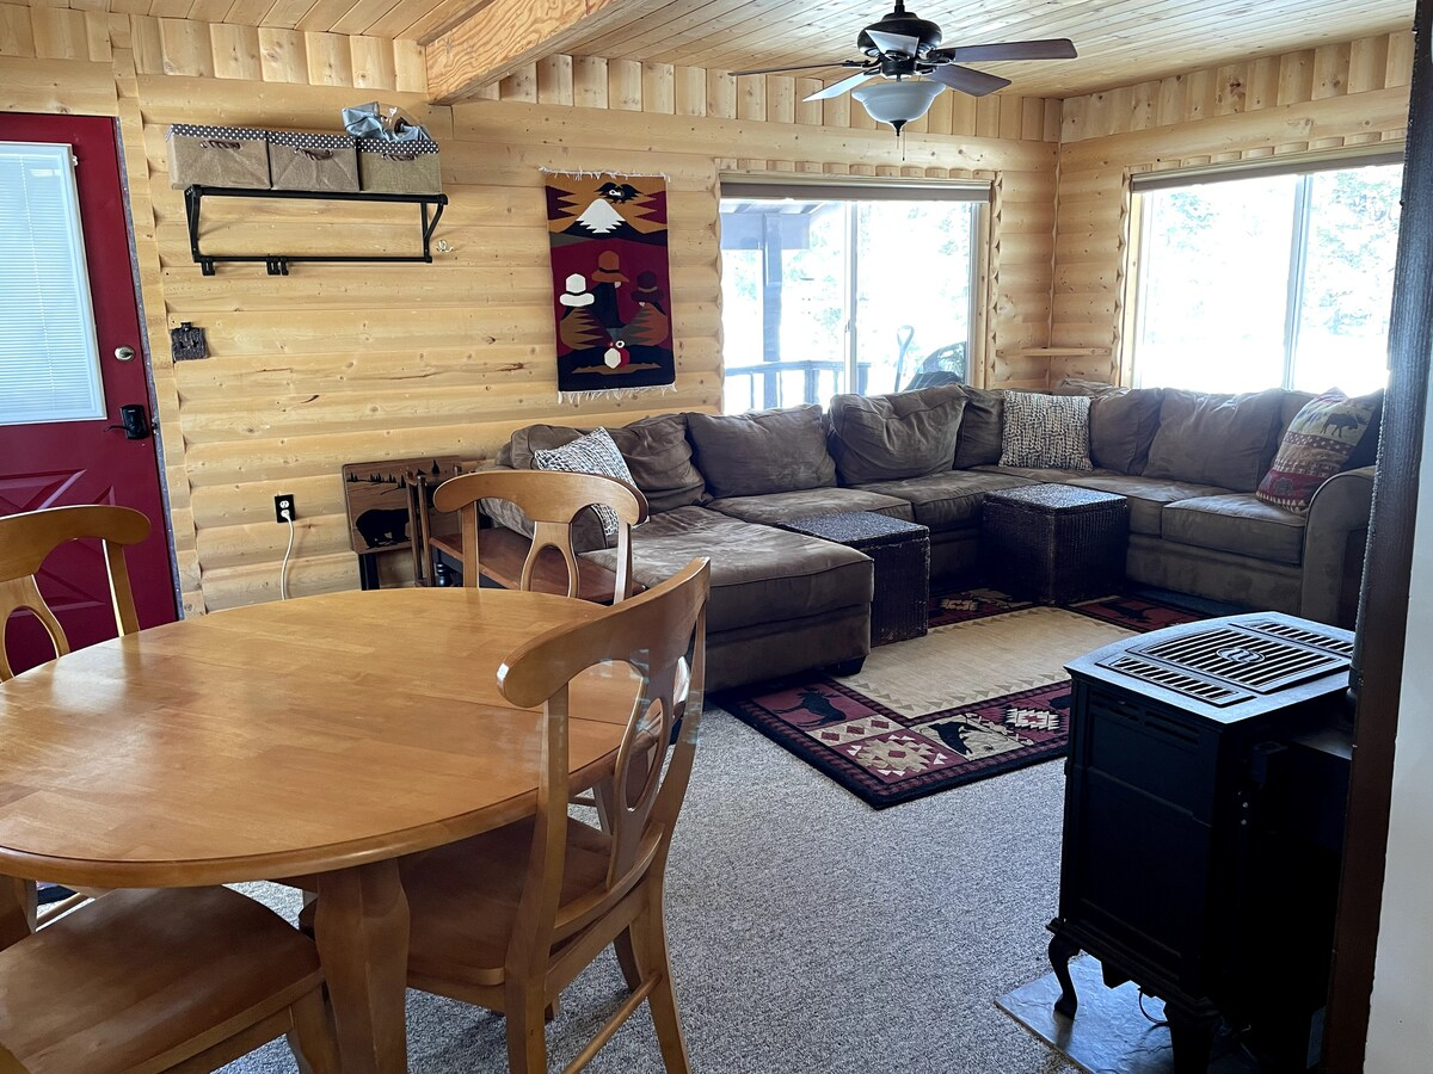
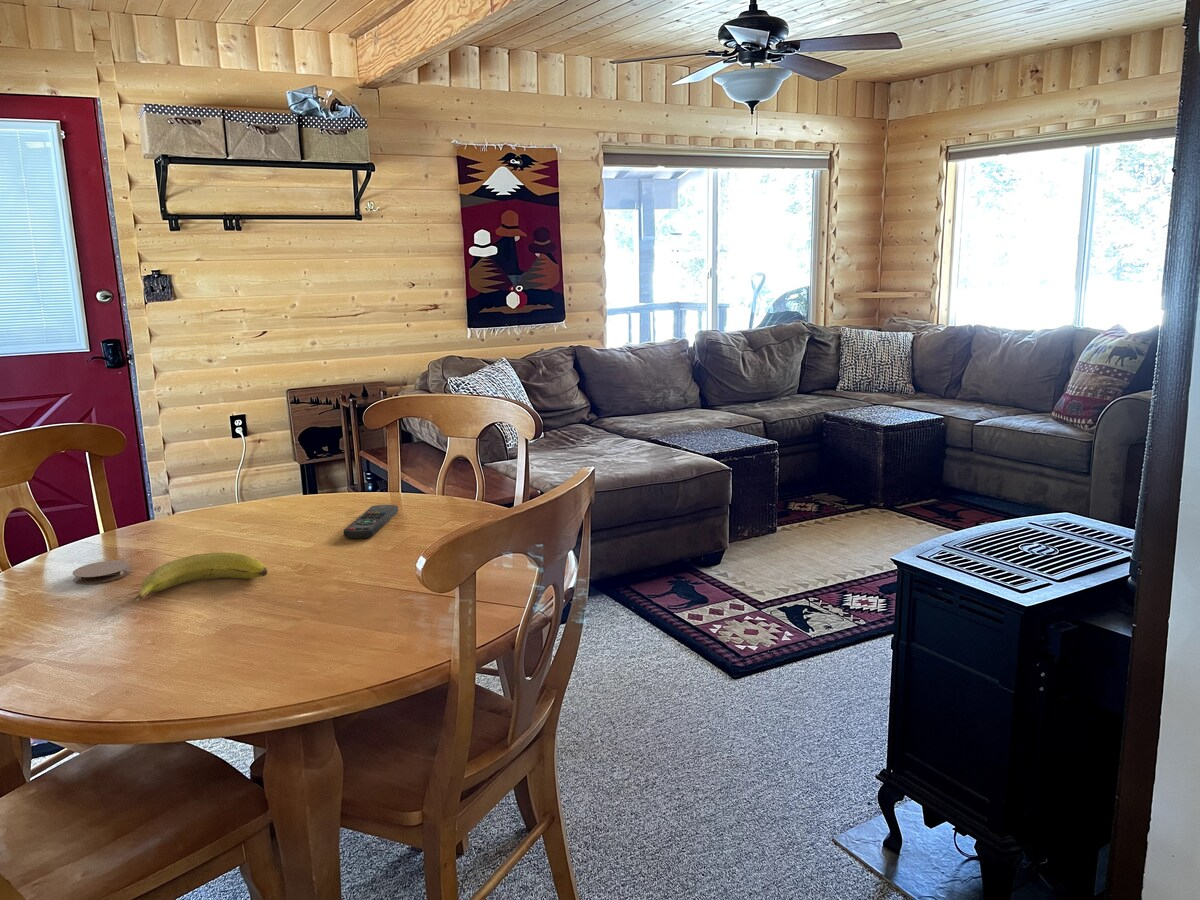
+ remote control [343,504,399,539]
+ fruit [132,551,269,604]
+ coaster [72,559,131,585]
